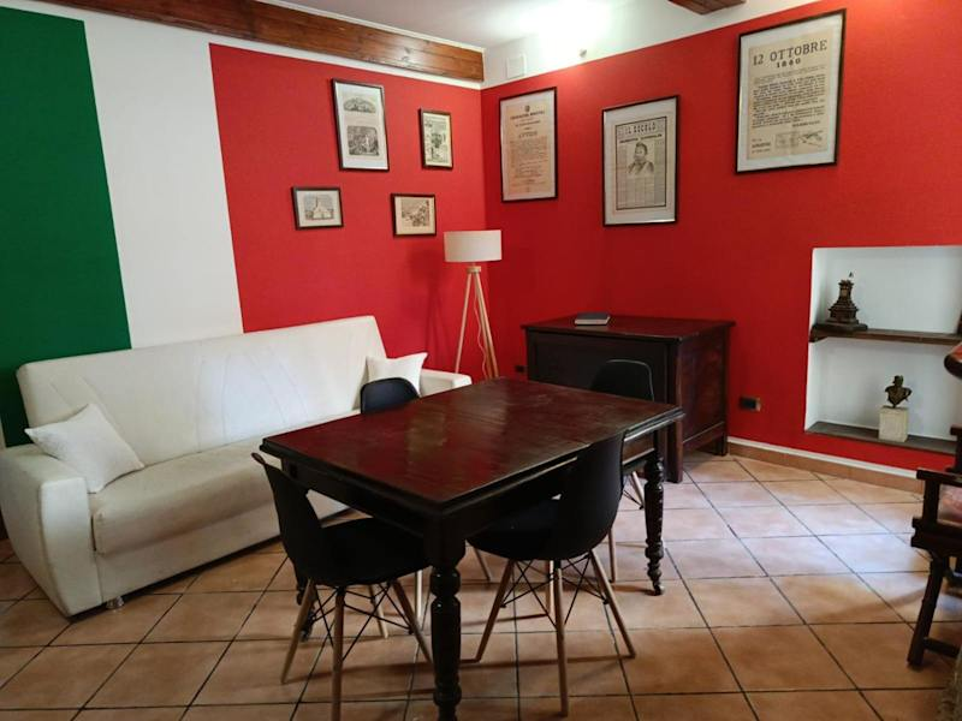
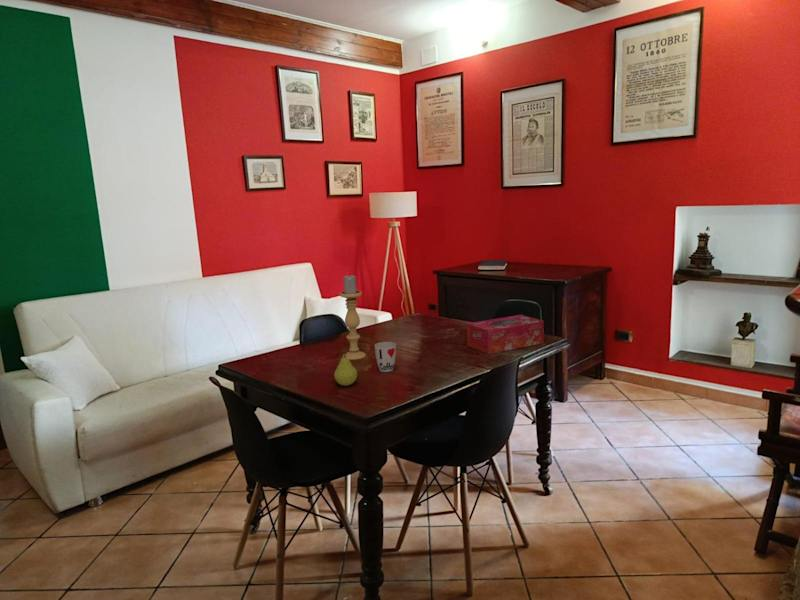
+ cup [374,341,397,373]
+ candle holder [339,273,367,361]
+ fruit [333,352,358,387]
+ tissue box [466,314,545,355]
